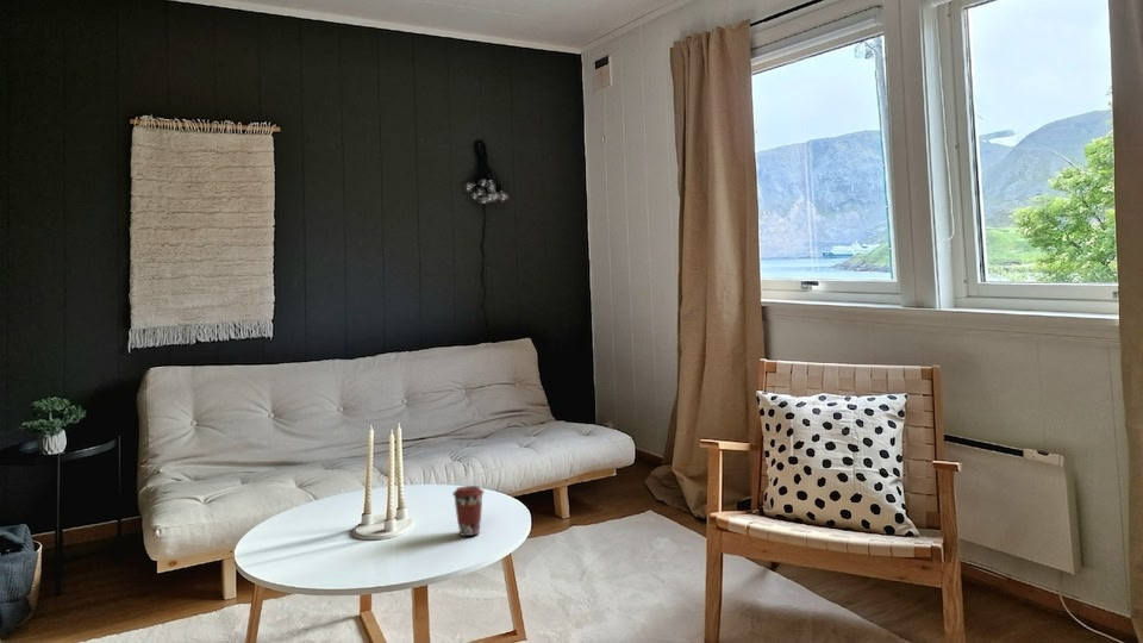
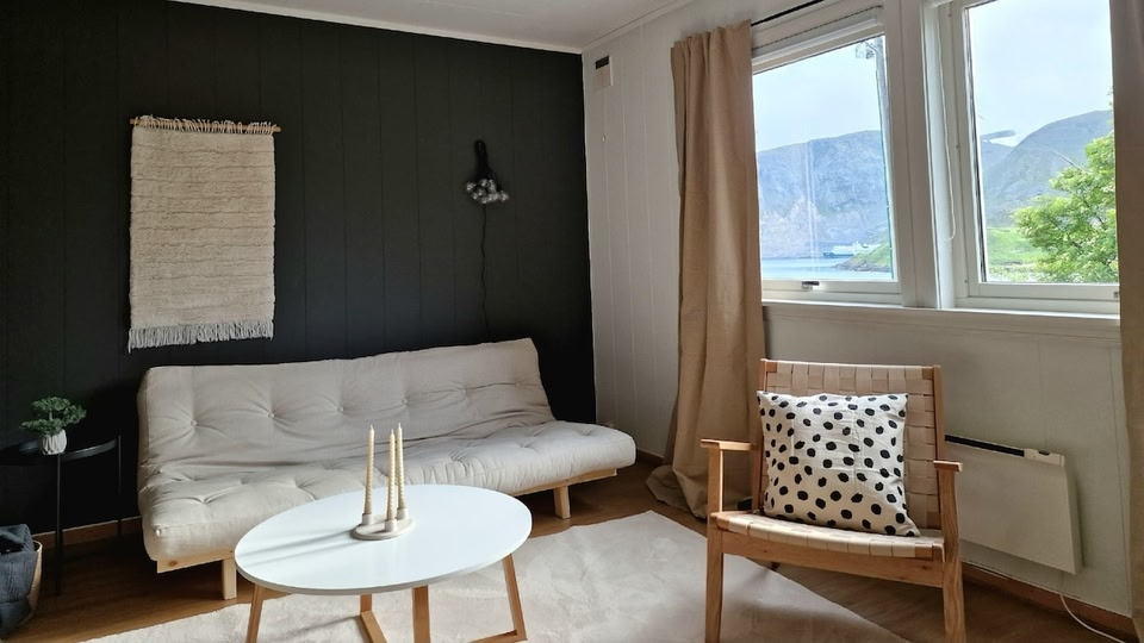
- coffee cup [451,485,485,537]
